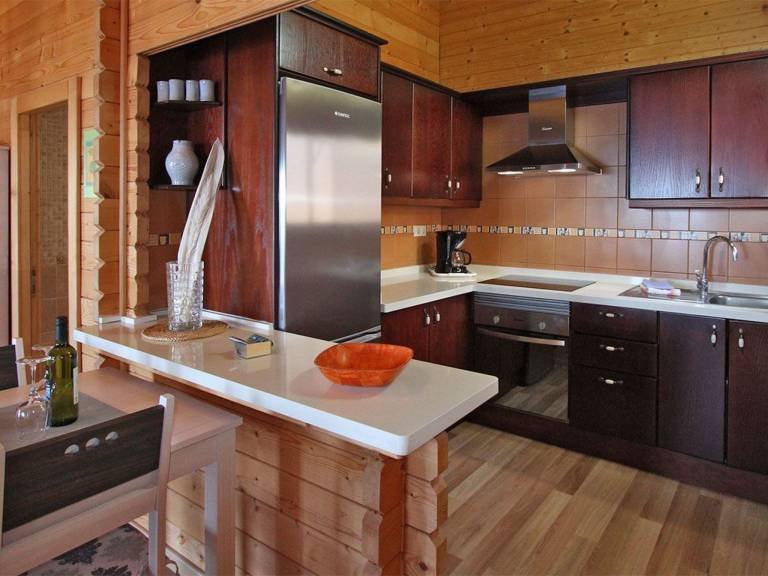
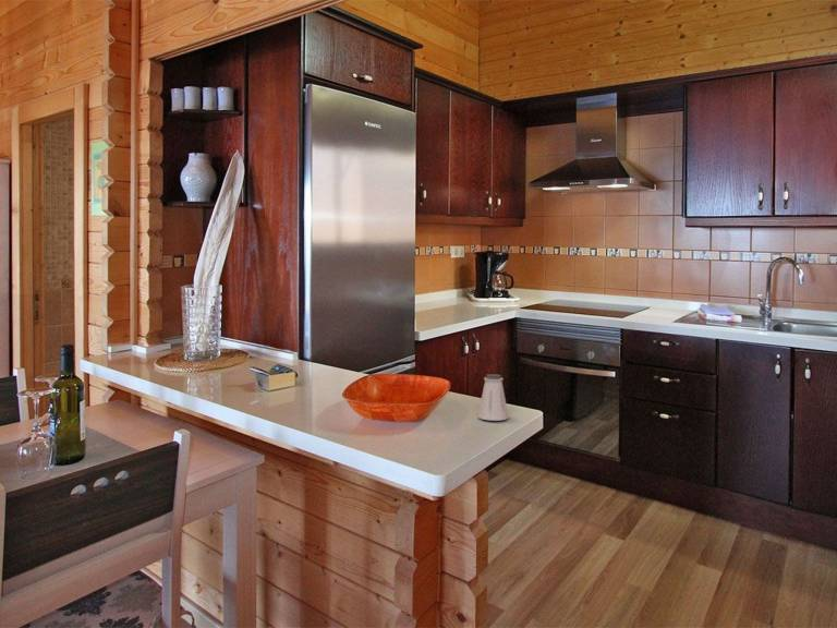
+ saltshaker [477,373,510,422]
